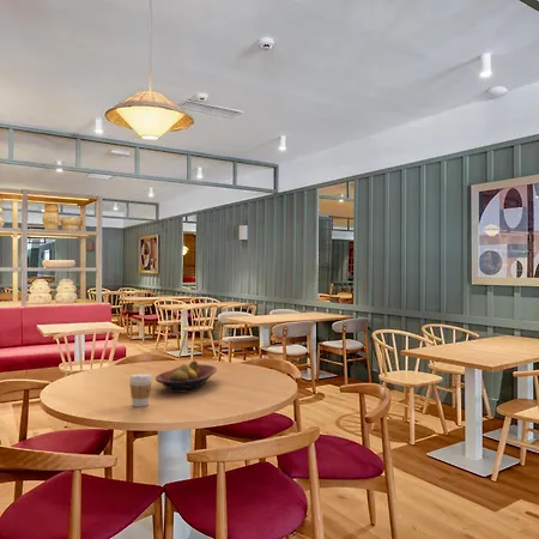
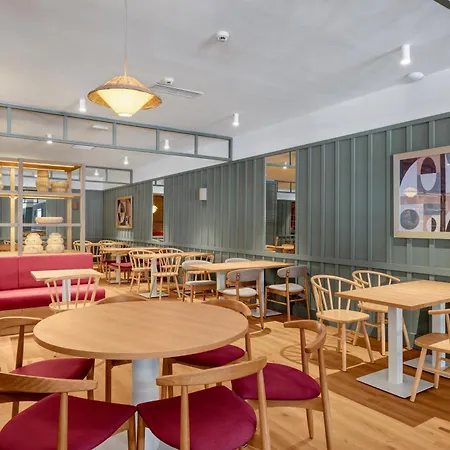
- fruit bowl [155,359,218,394]
- coffee cup [128,373,153,408]
